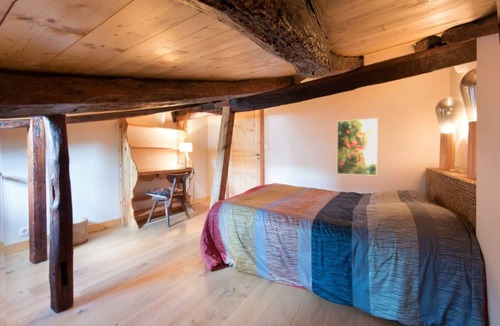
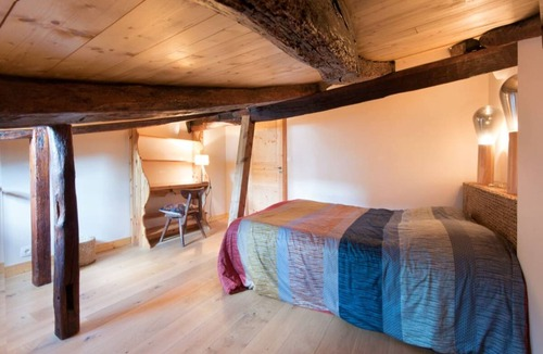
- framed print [336,117,379,177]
